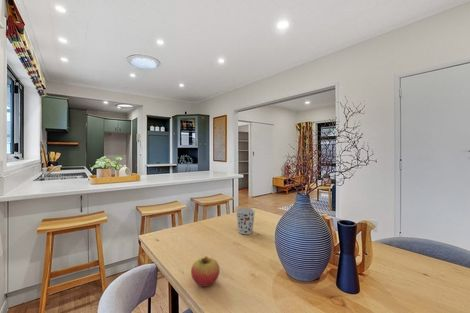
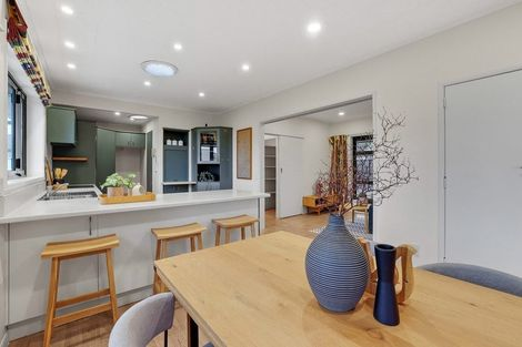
- cup [235,207,256,235]
- fruit [190,255,221,288]
